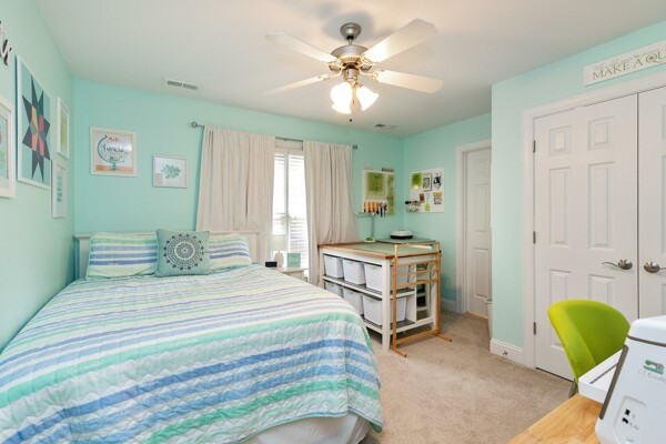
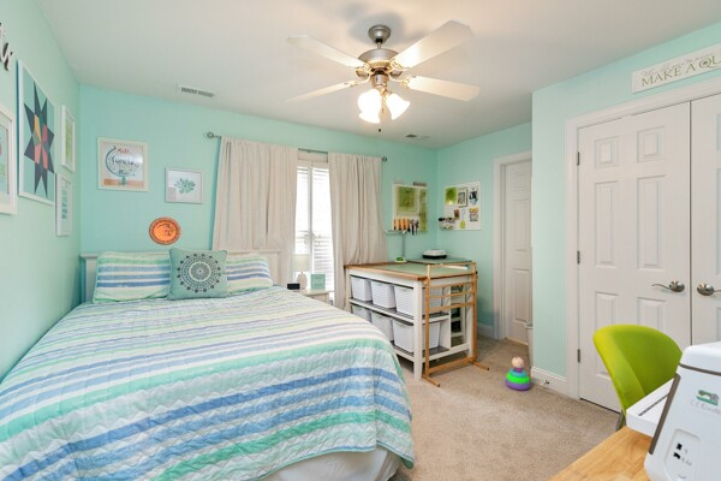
+ stacking toy [503,356,531,391]
+ decorative plate [148,216,183,247]
